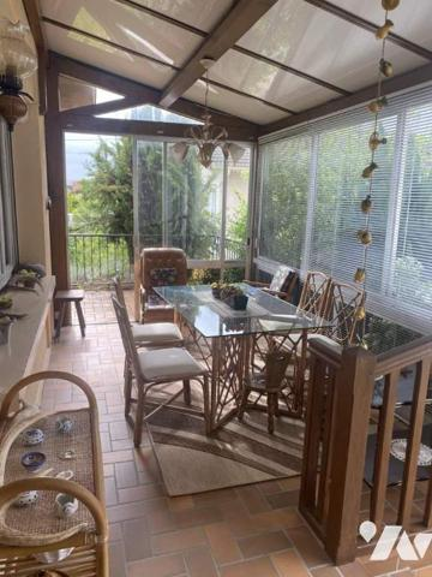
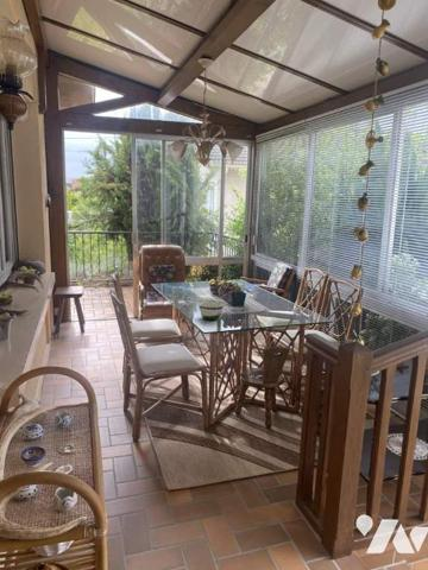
+ bowl [195,299,226,322]
